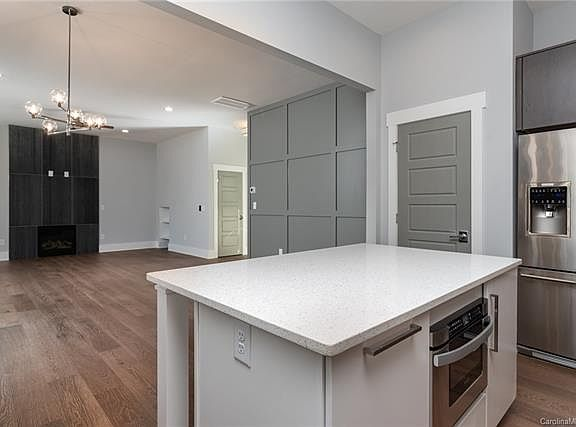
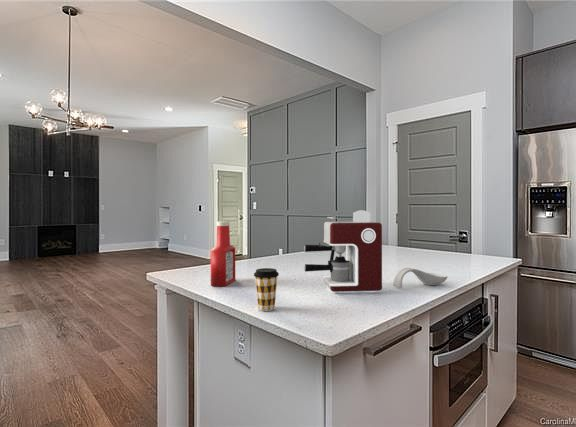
+ coffee cup [253,267,280,312]
+ soap bottle [210,221,236,287]
+ spoon rest [392,267,448,289]
+ coffee maker [303,209,383,293]
